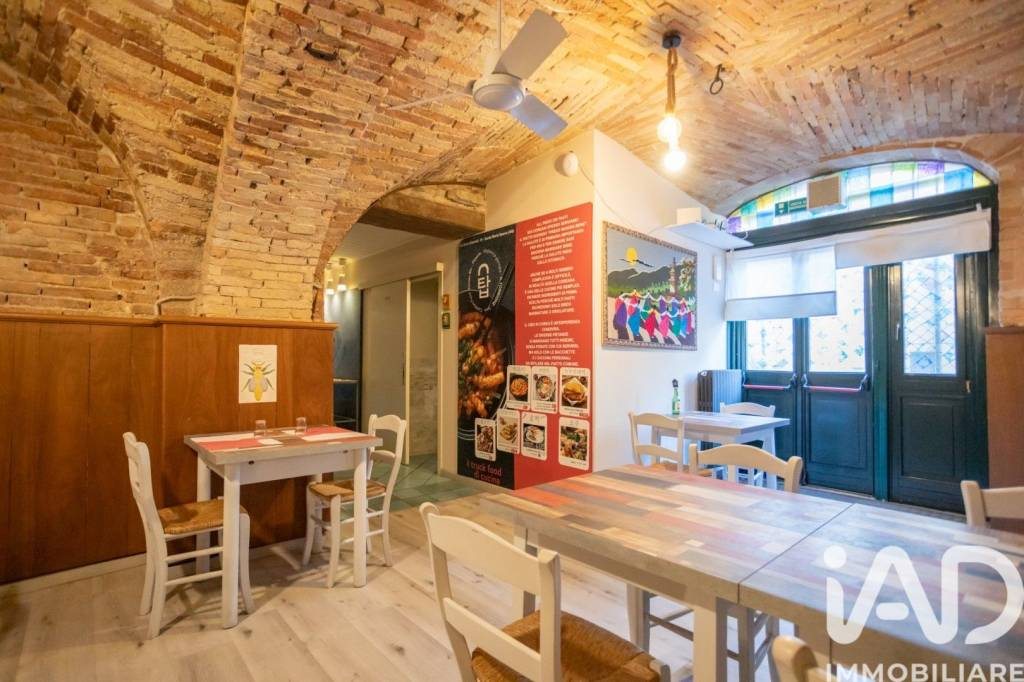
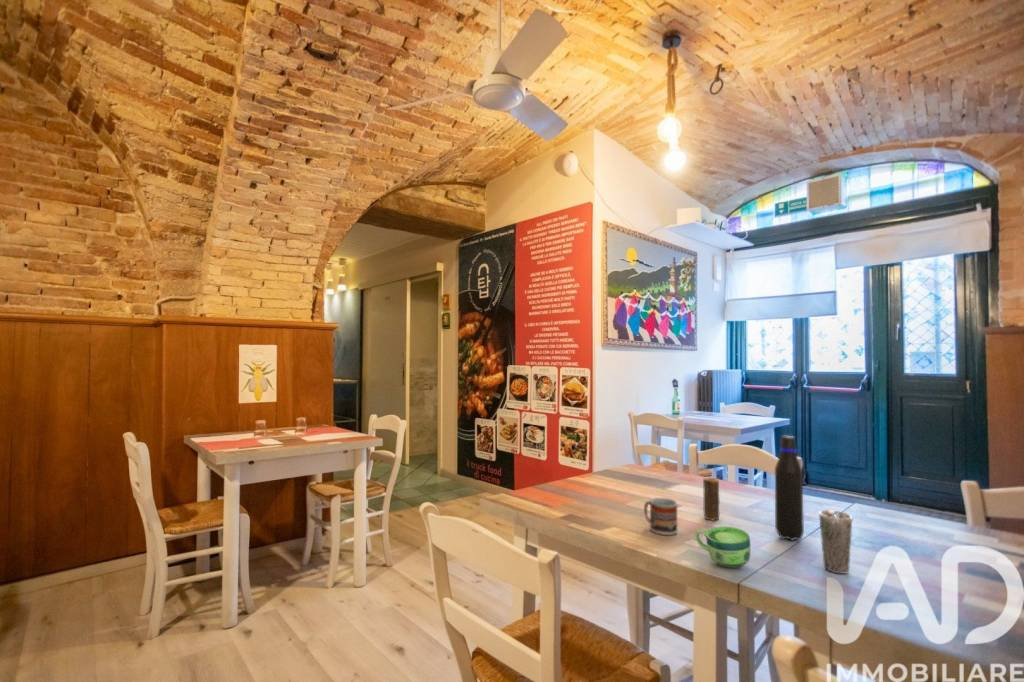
+ cup [694,526,752,569]
+ candle [702,477,721,521]
+ water bottle [774,435,805,542]
+ cup [643,497,678,536]
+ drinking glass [818,509,853,575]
